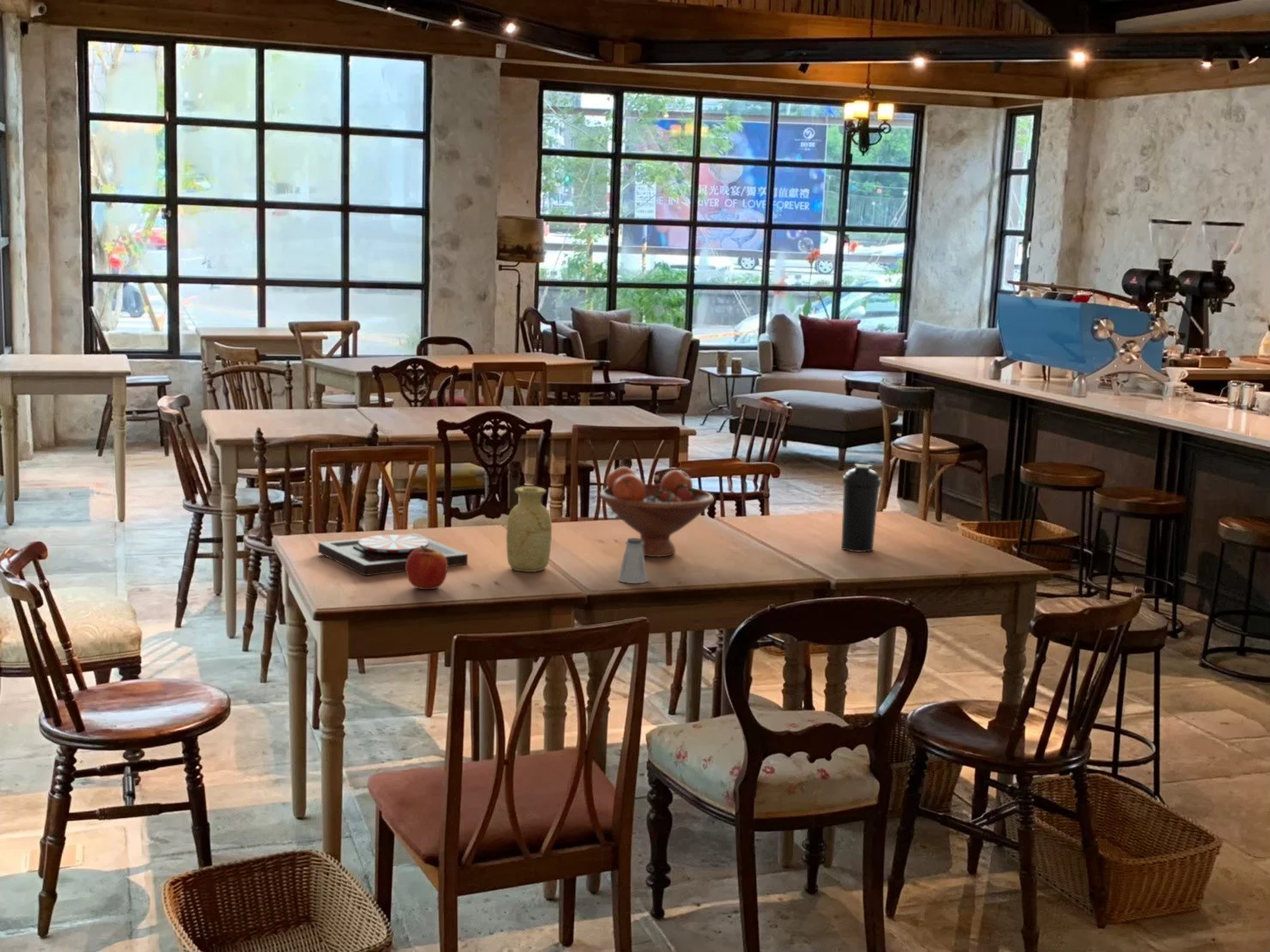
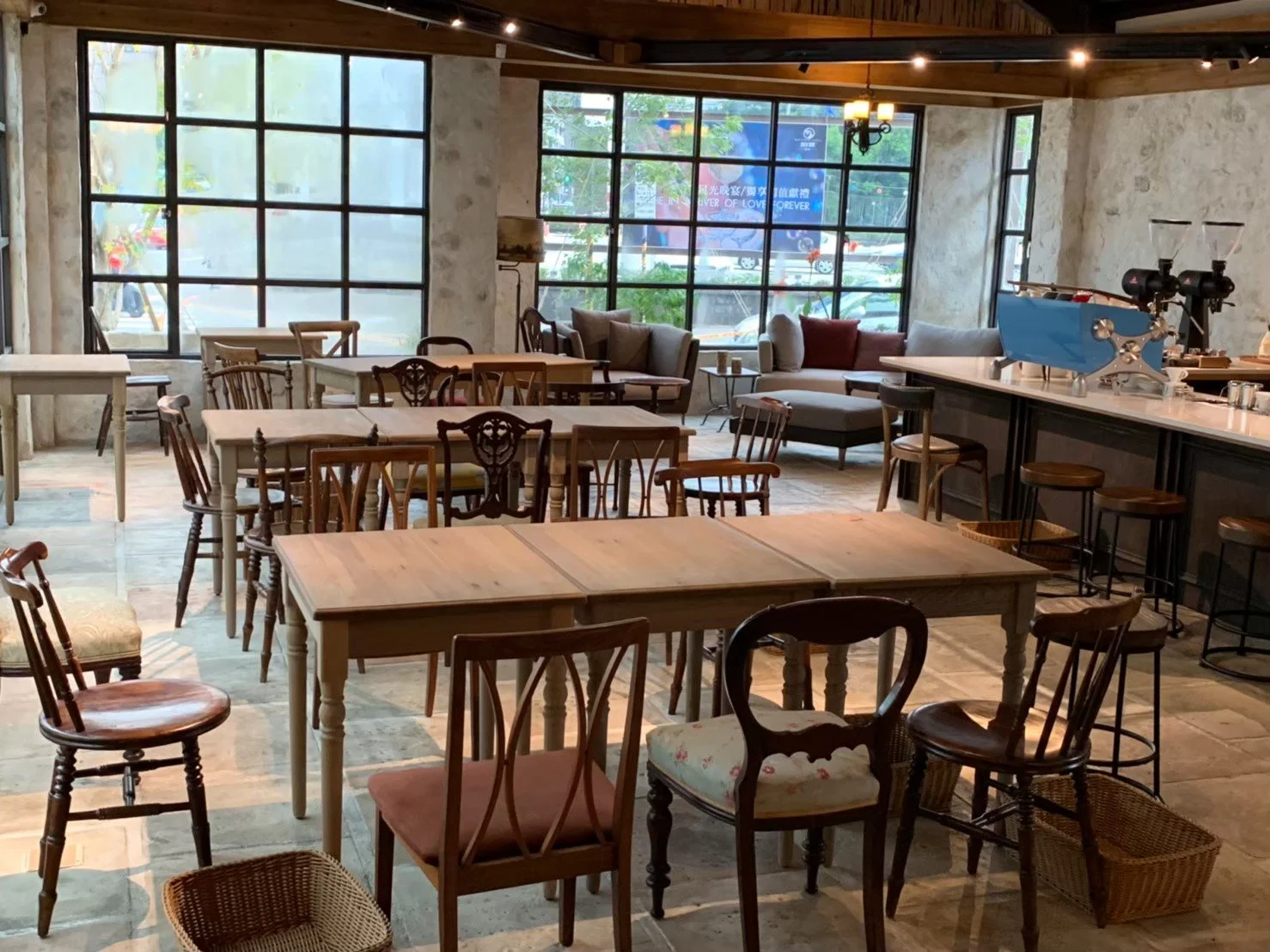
- water bottle [840,463,882,553]
- fruit bowl [599,466,715,558]
- apple [406,545,449,590]
- saltshaker [617,537,649,584]
- vase [505,485,553,573]
- plate [317,533,468,577]
